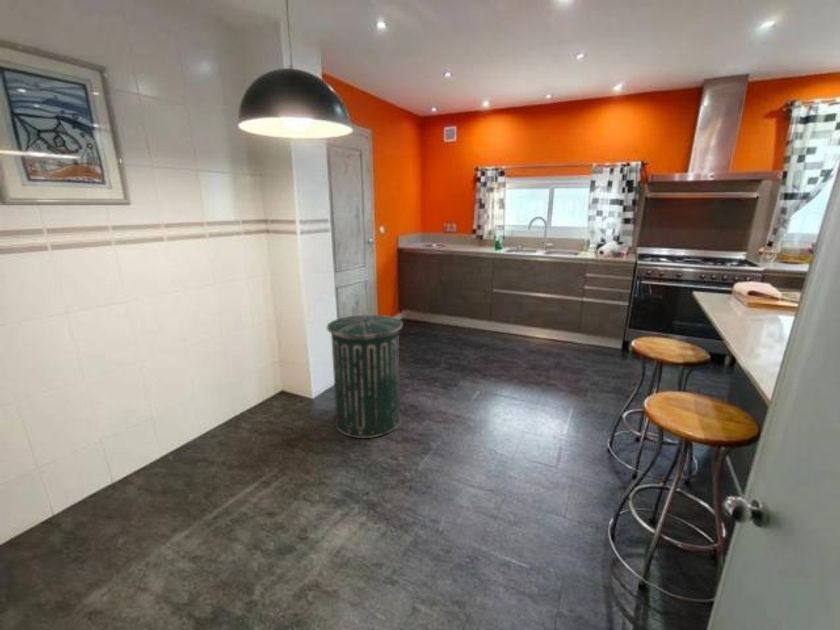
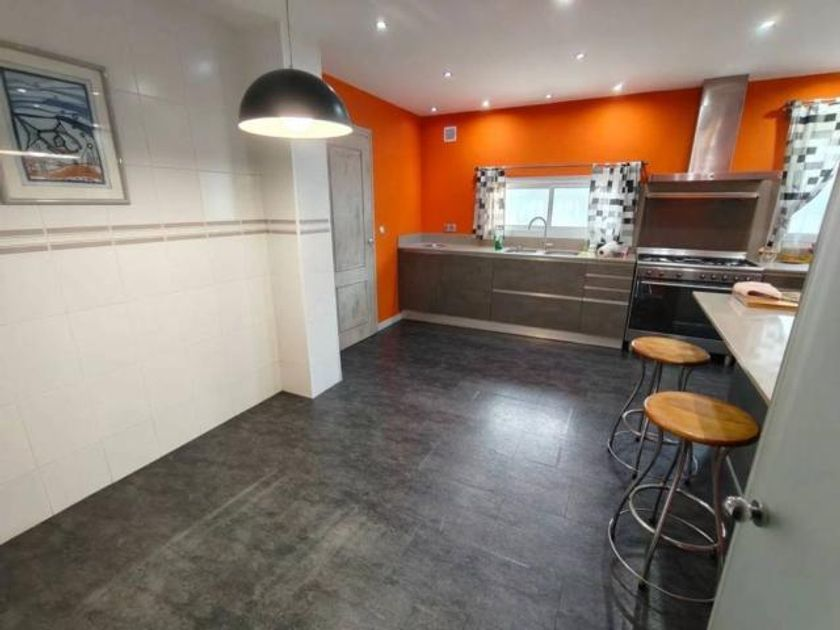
- trash can [326,314,403,439]
